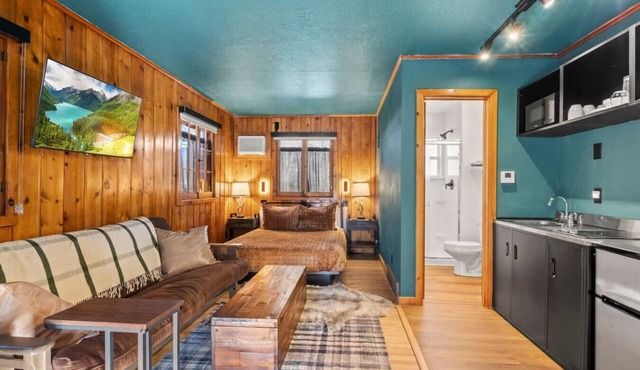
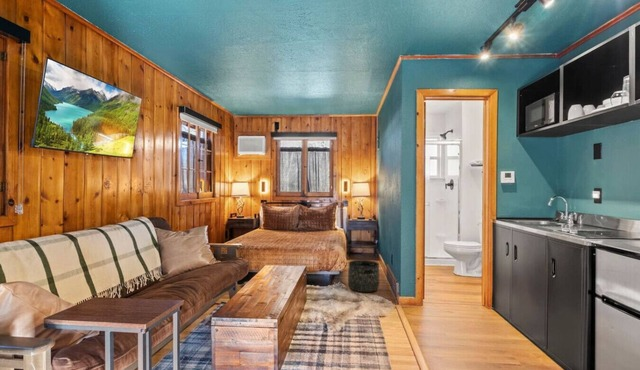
+ basket [347,259,380,293]
